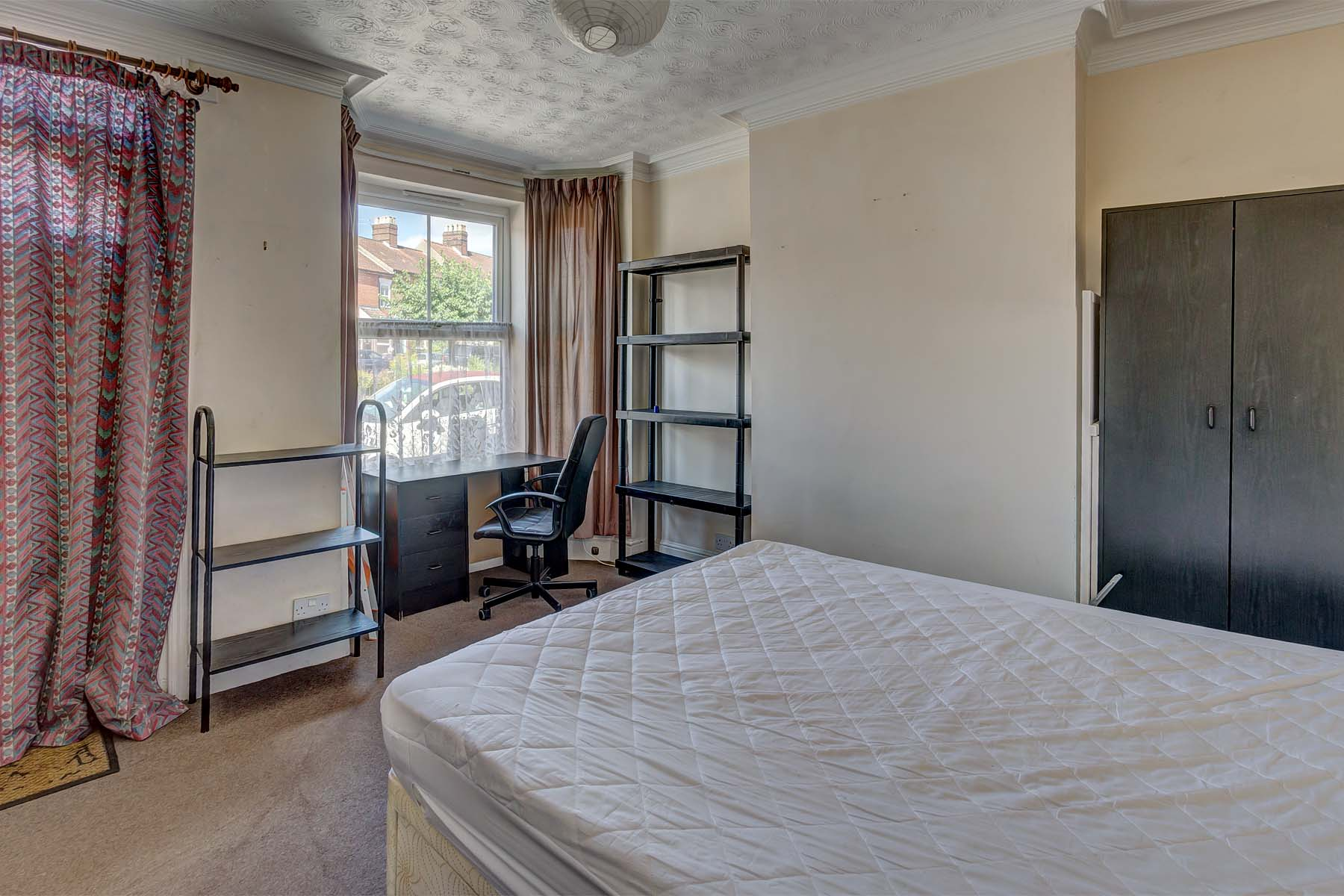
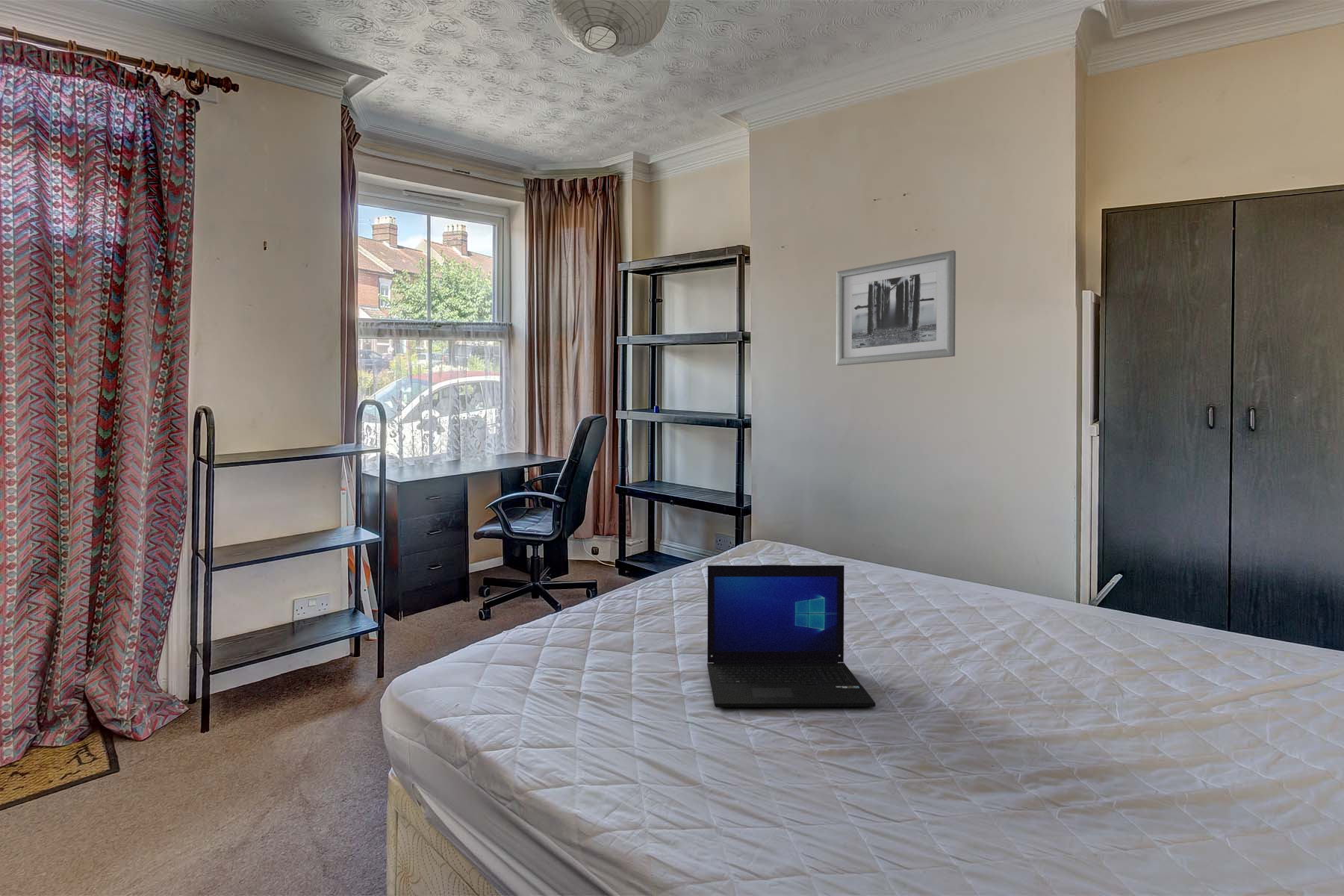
+ wall art [836,249,956,367]
+ laptop [706,564,877,708]
